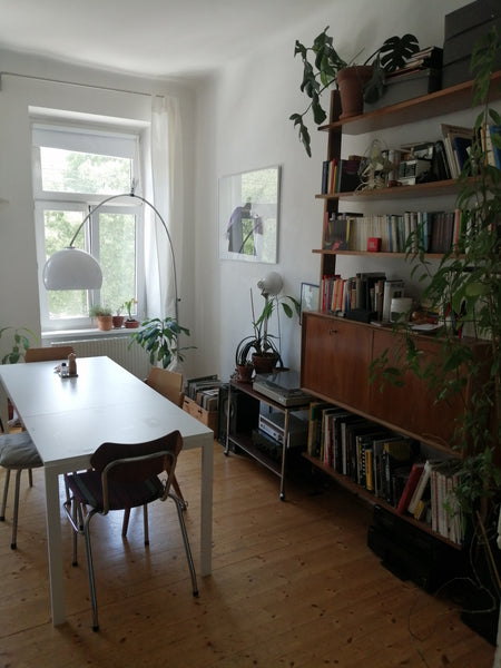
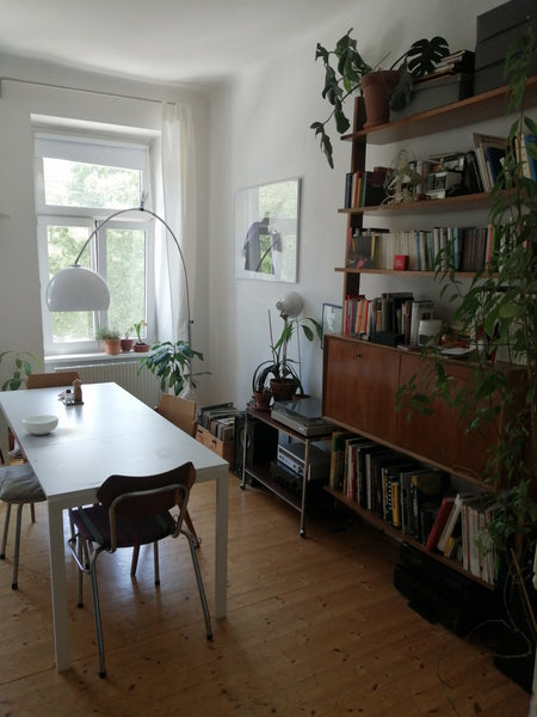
+ cereal bowl [21,413,60,436]
